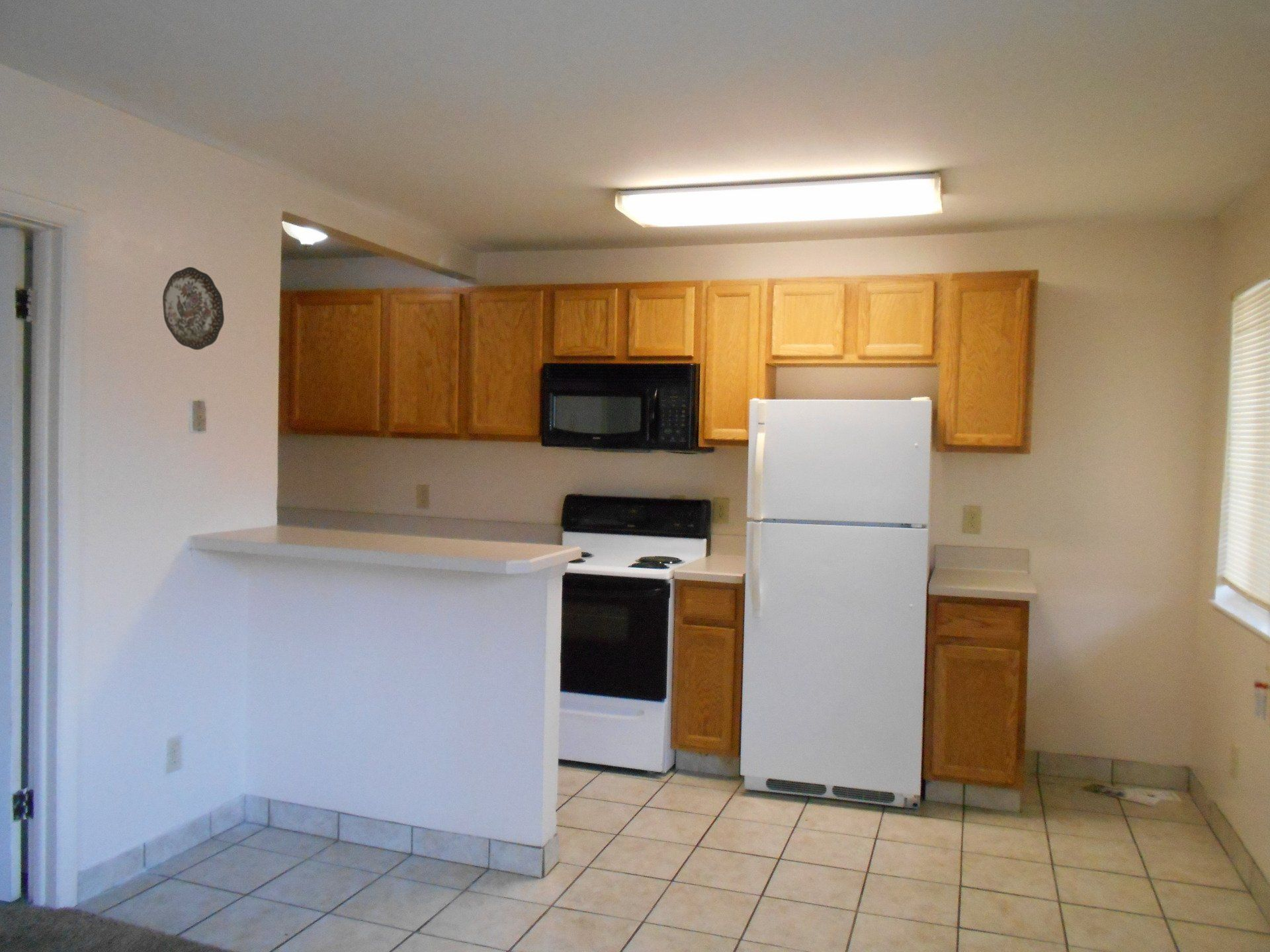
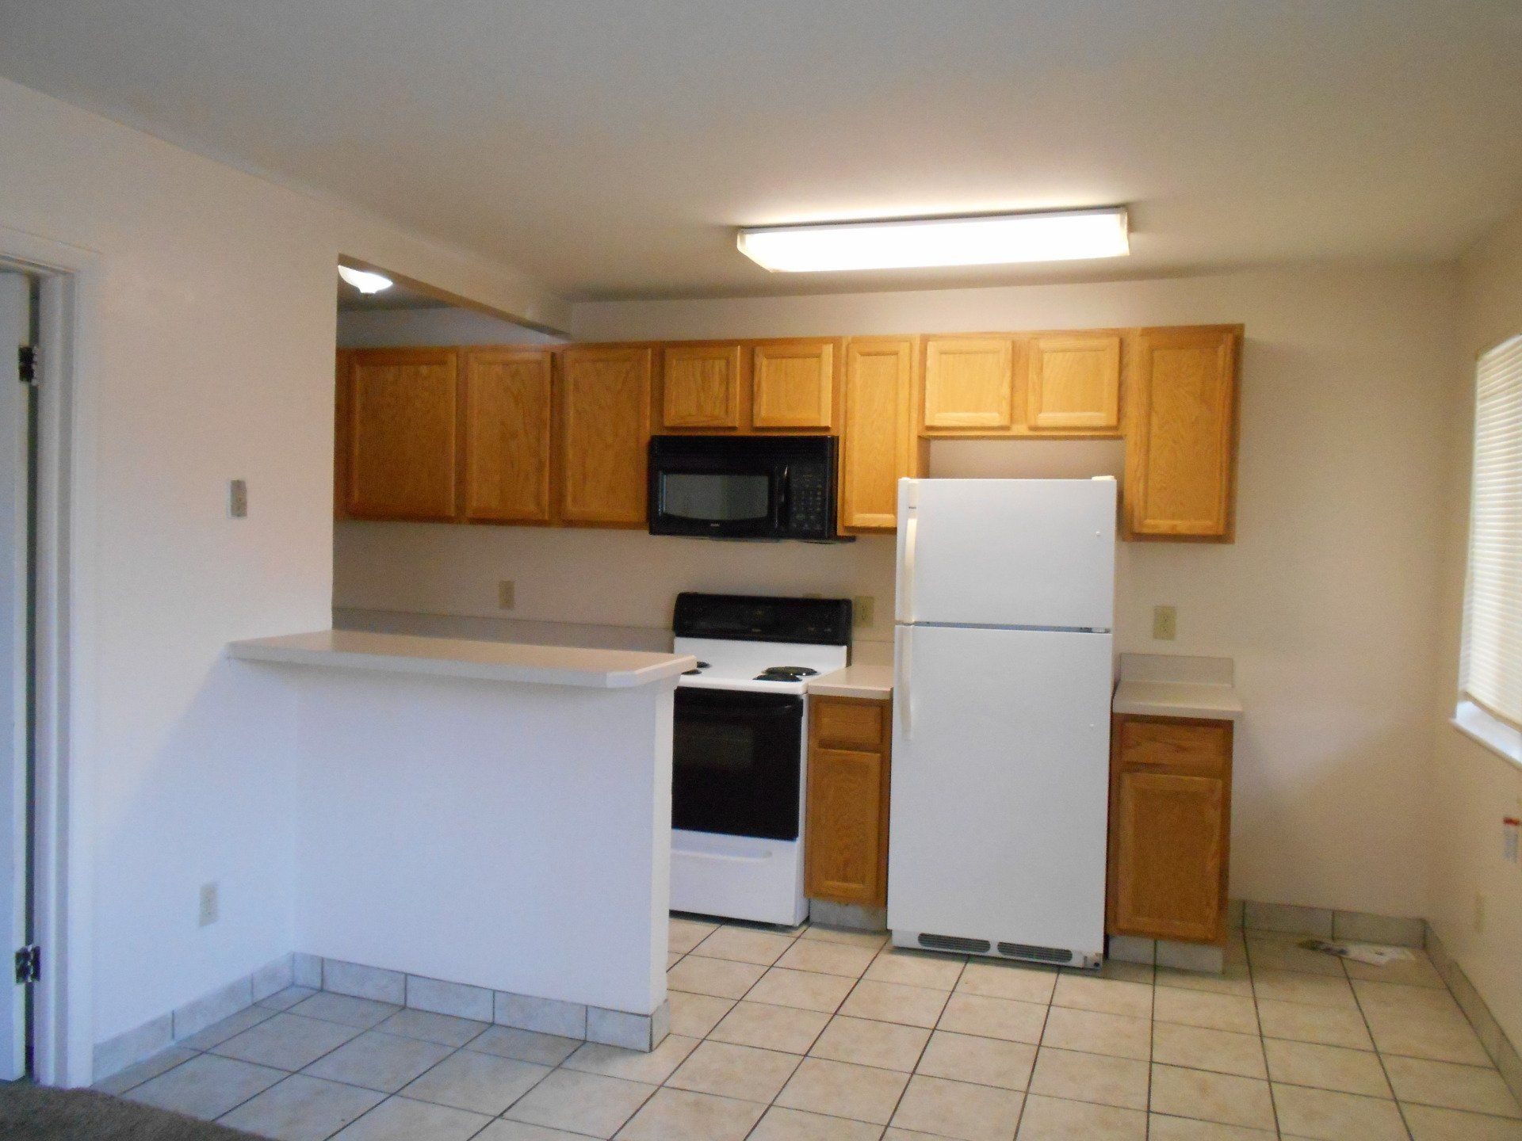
- decorative plate [162,266,225,350]
